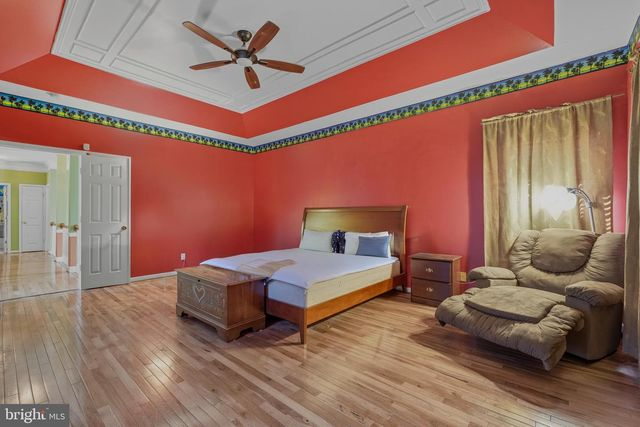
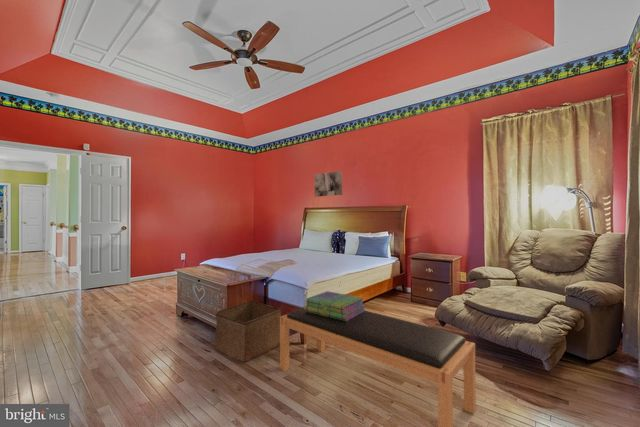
+ stack of books [303,290,367,321]
+ storage bin [214,300,282,364]
+ bench [279,307,477,427]
+ wall art [314,170,343,198]
